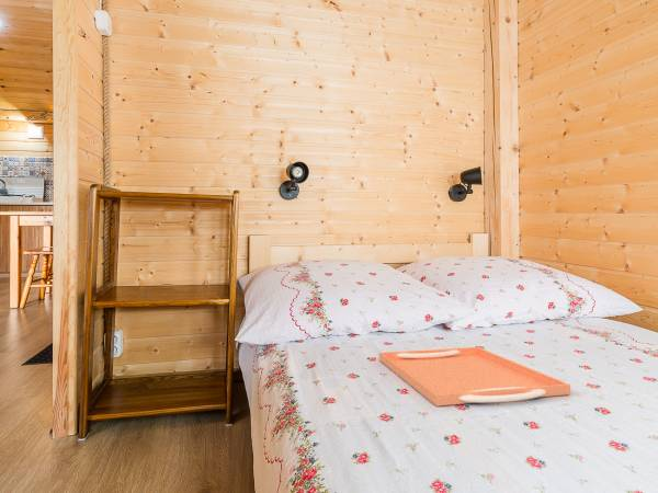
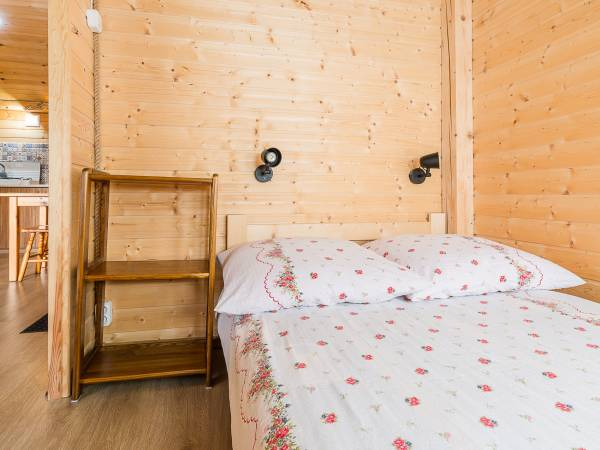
- serving tray [378,346,571,408]
